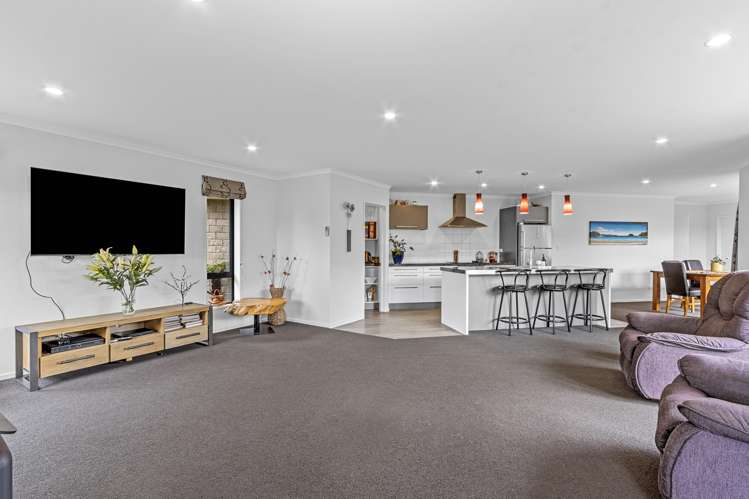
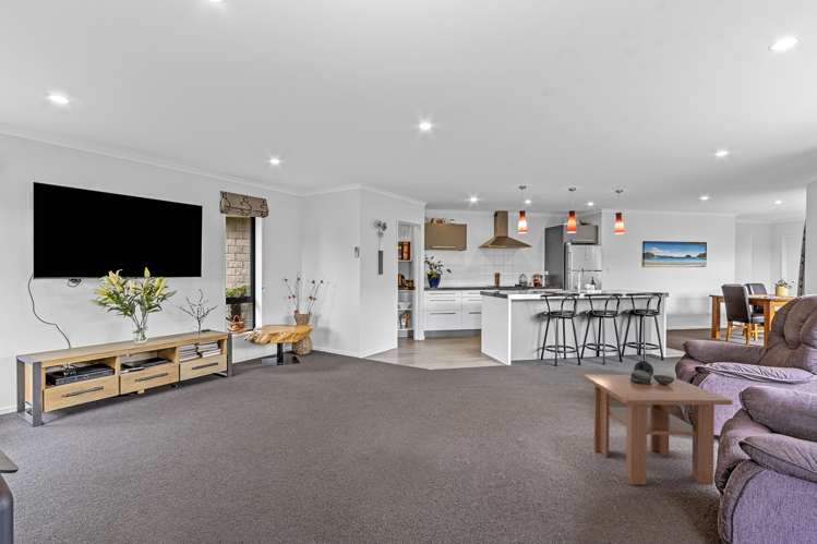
+ coffee table [581,373,733,486]
+ decorative bowl [630,360,674,385]
